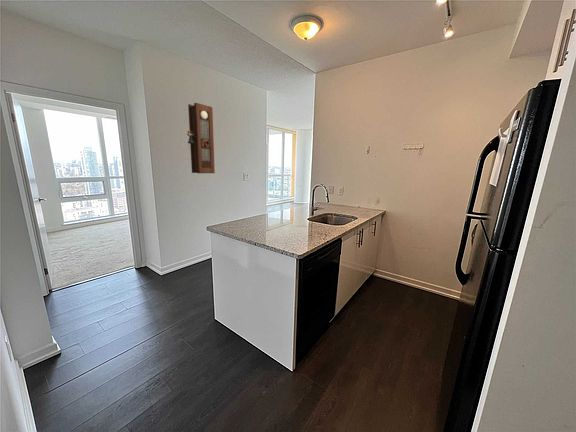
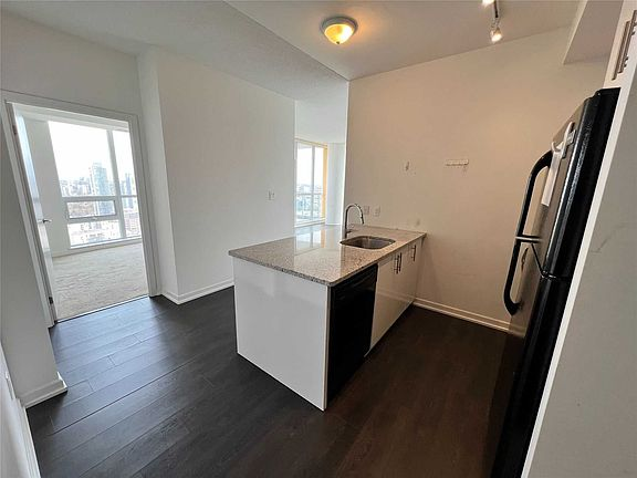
- pendulum clock [186,102,216,174]
